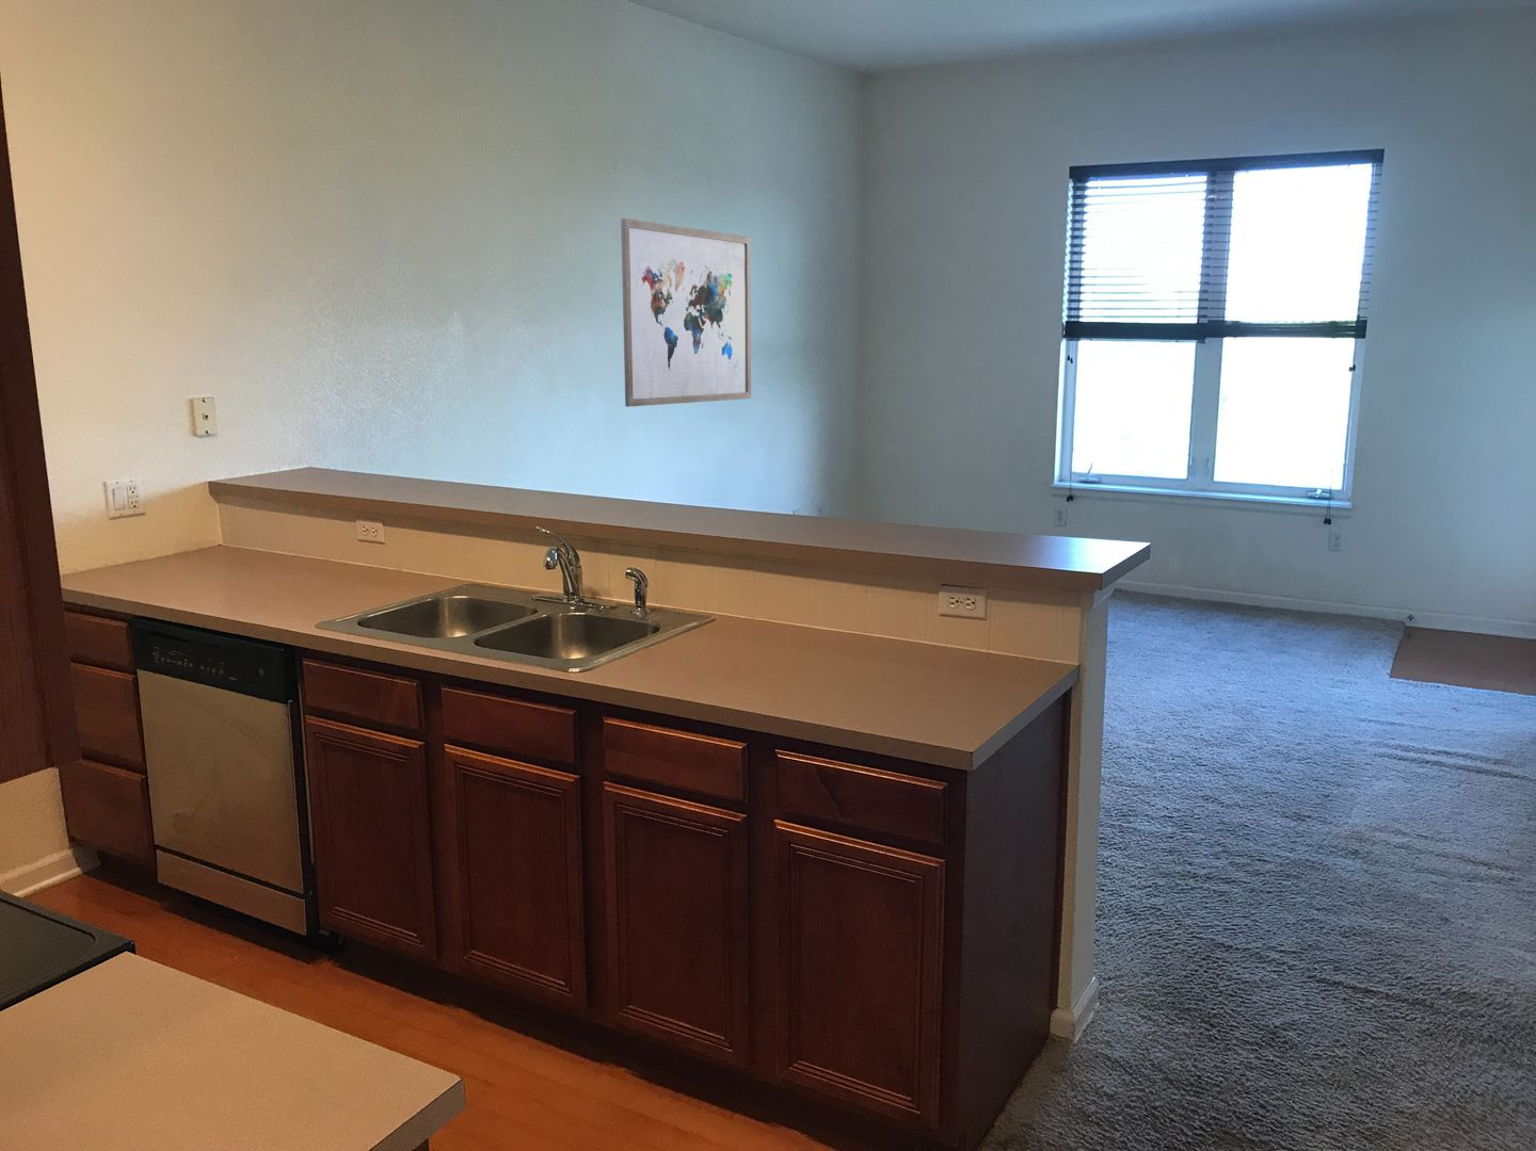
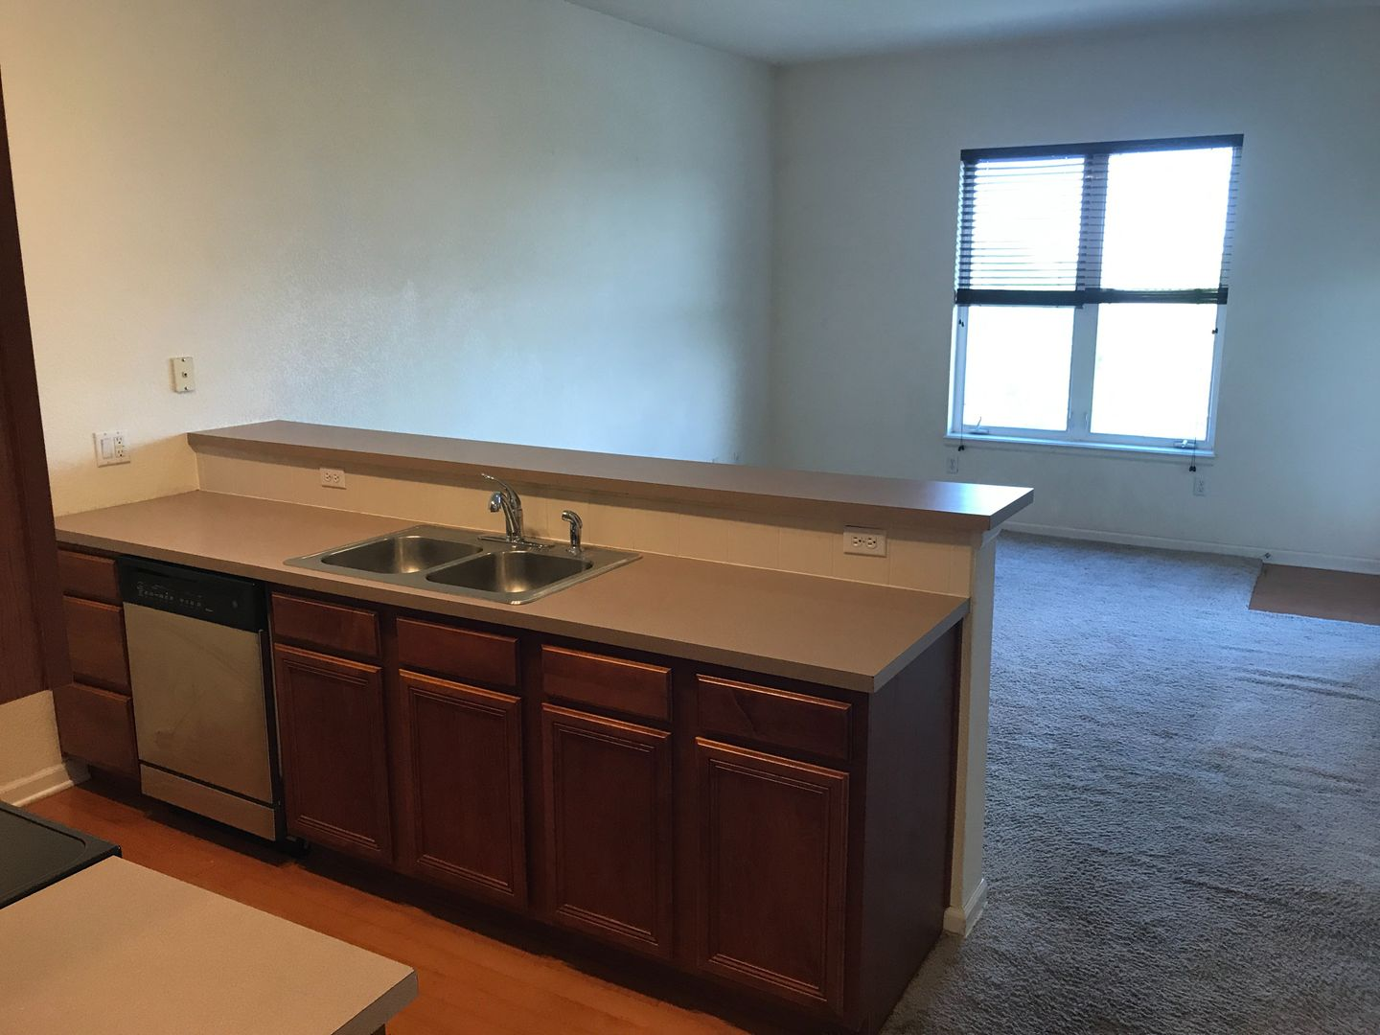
- wall art [619,218,752,409]
